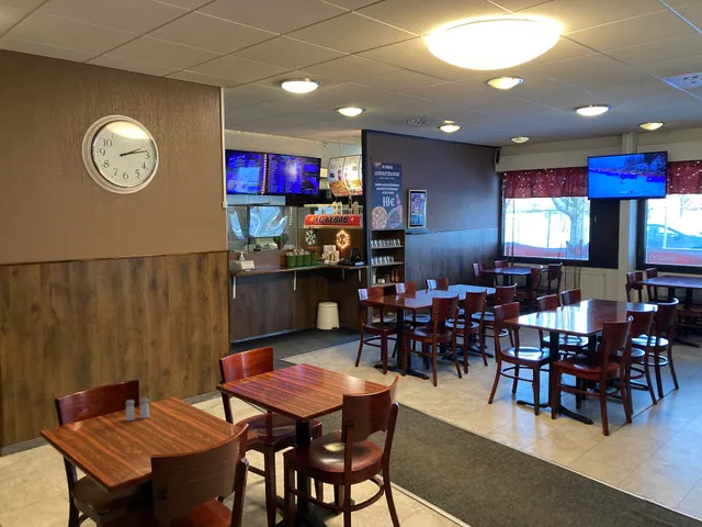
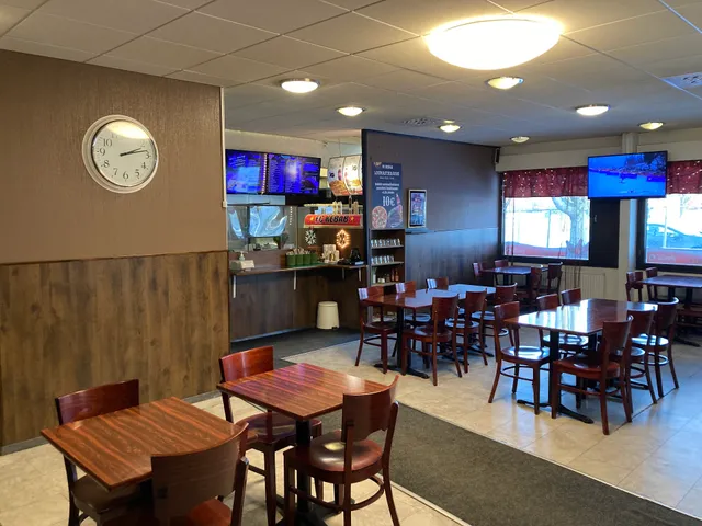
- salt and pepper shaker [124,396,150,422]
